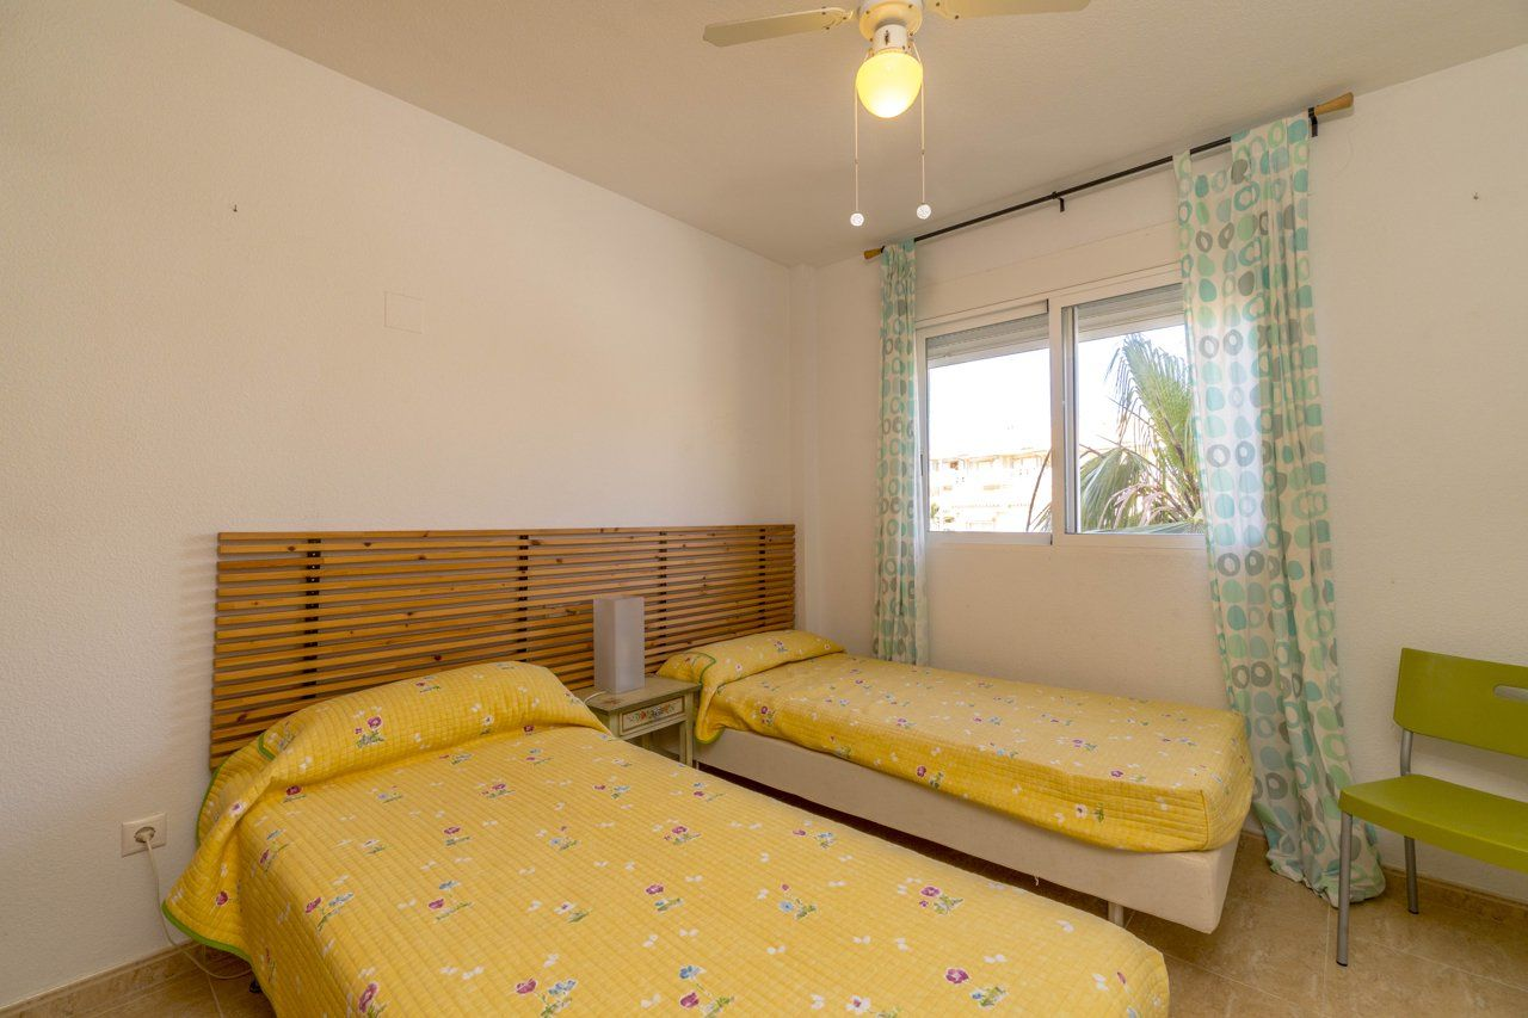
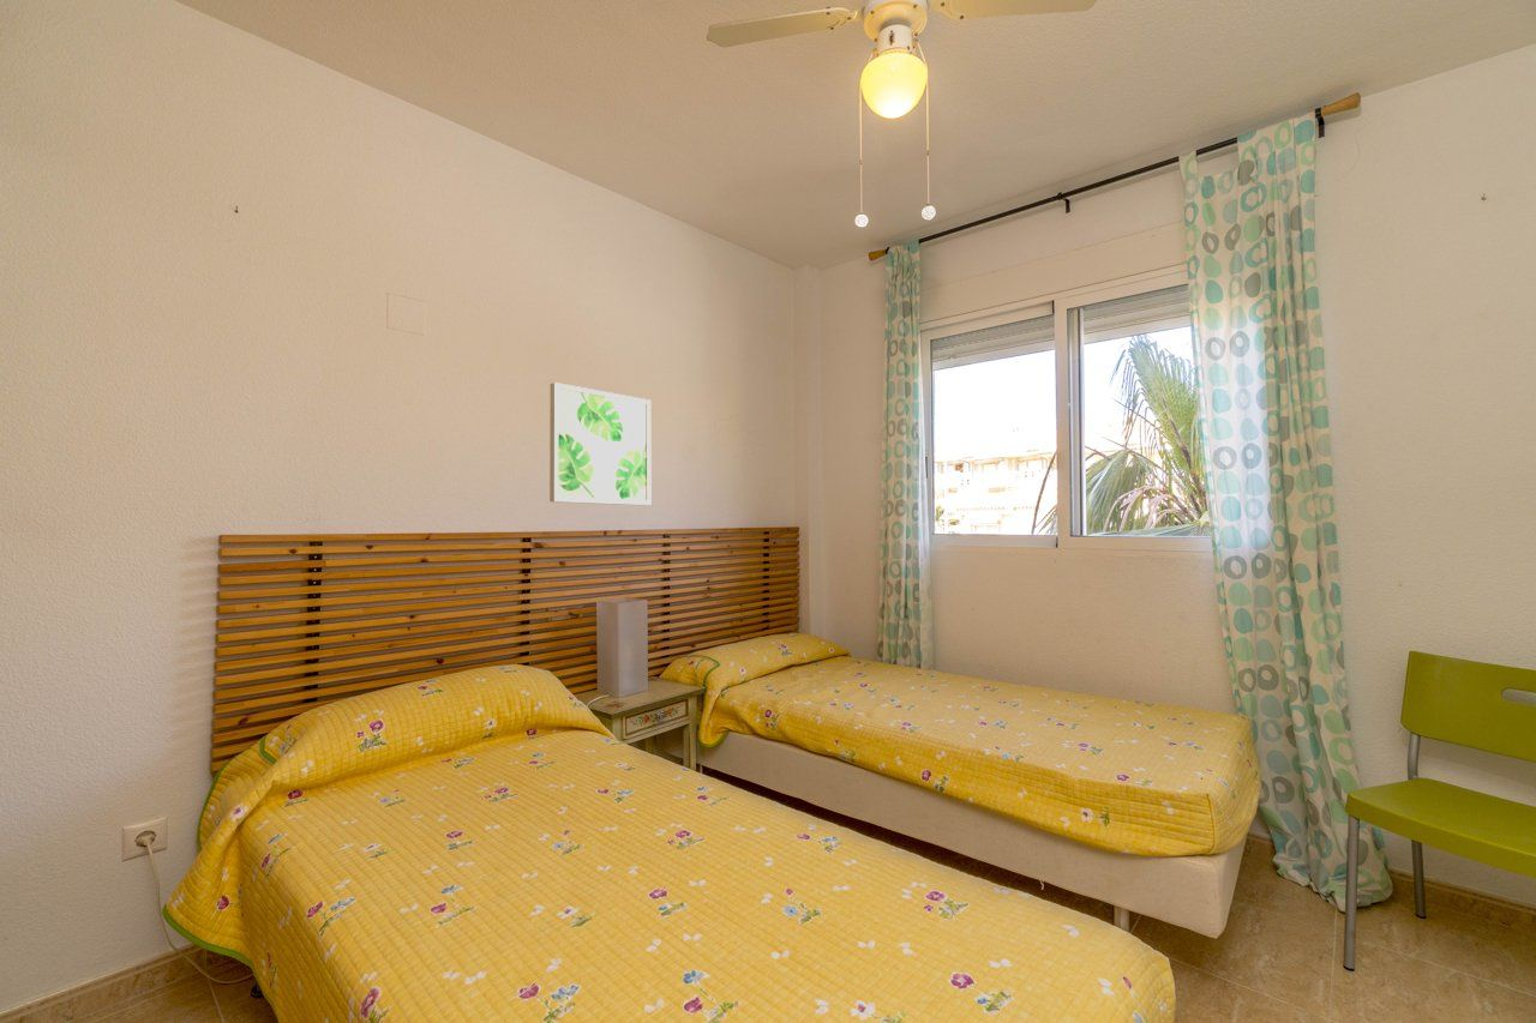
+ wall art [548,381,652,506]
